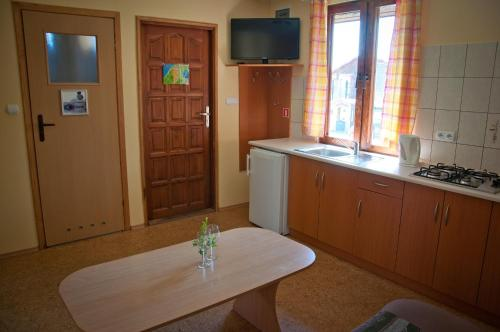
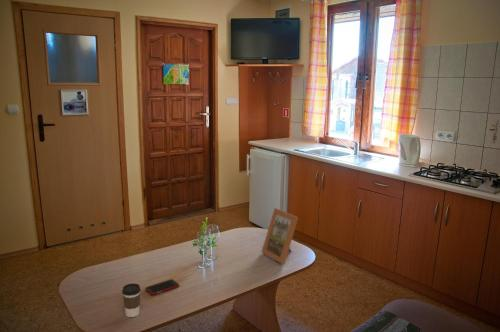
+ picture frame [261,207,299,265]
+ coffee cup [121,283,142,318]
+ cell phone [144,278,180,296]
